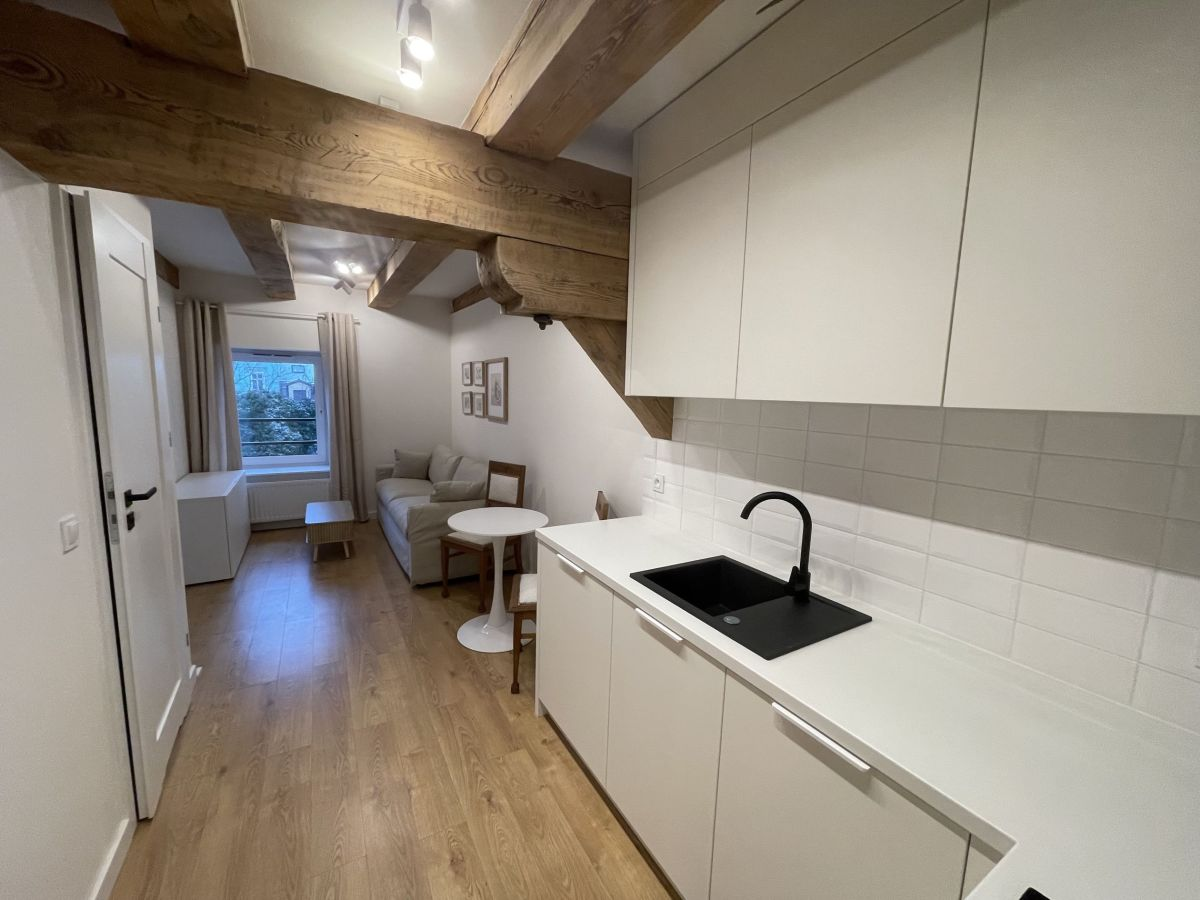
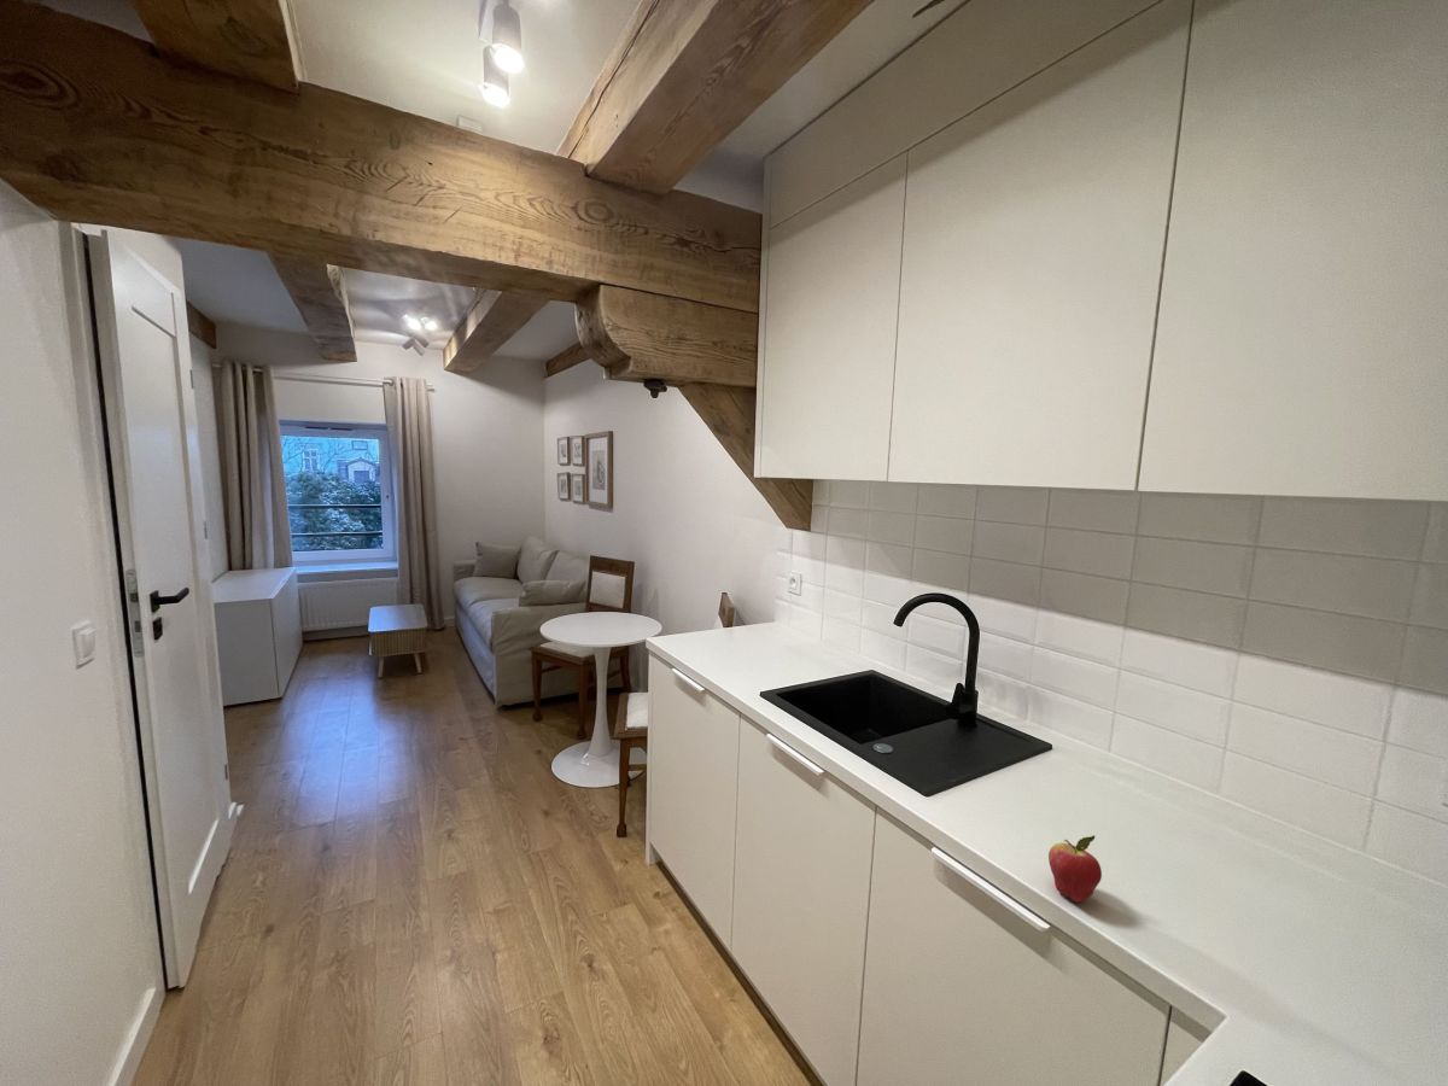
+ fruit [1047,834,1103,904]
